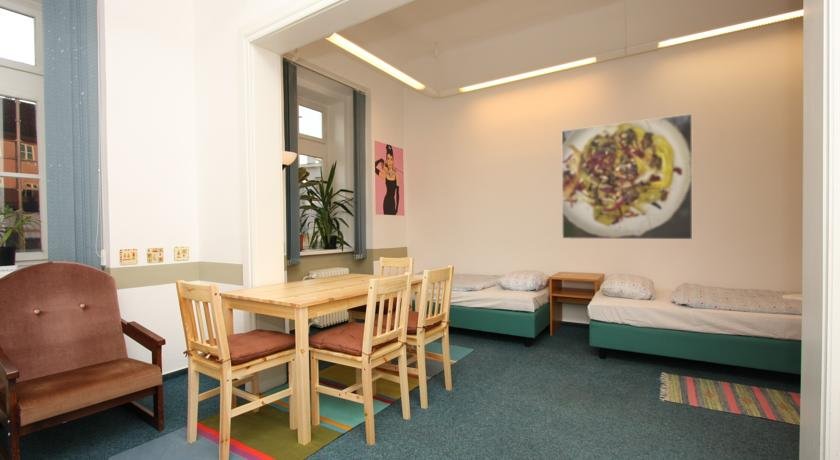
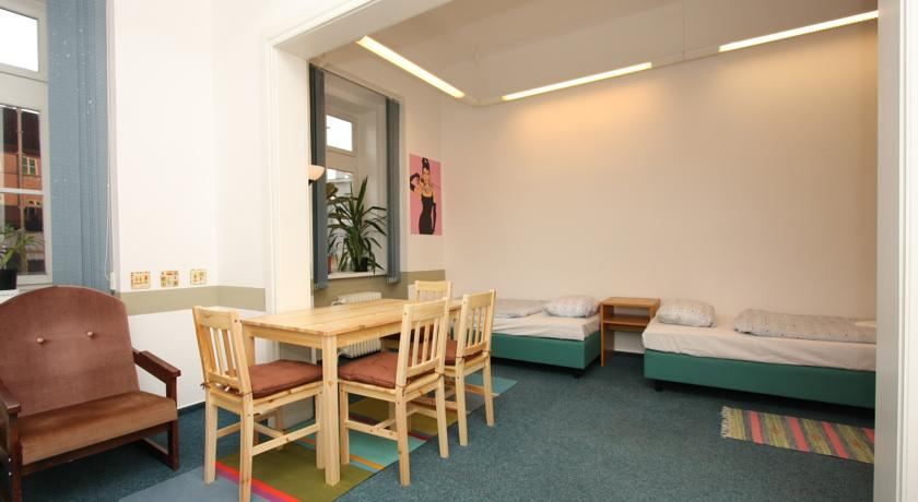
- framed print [561,113,693,241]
